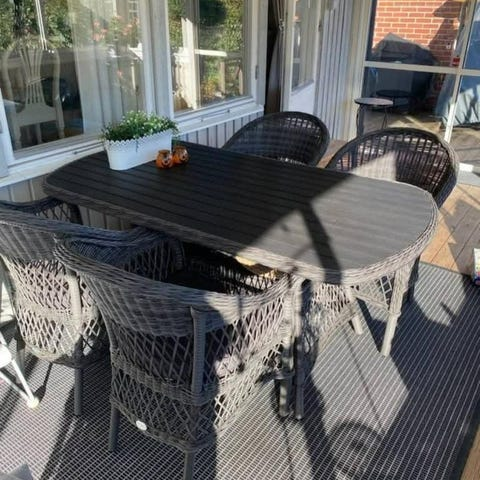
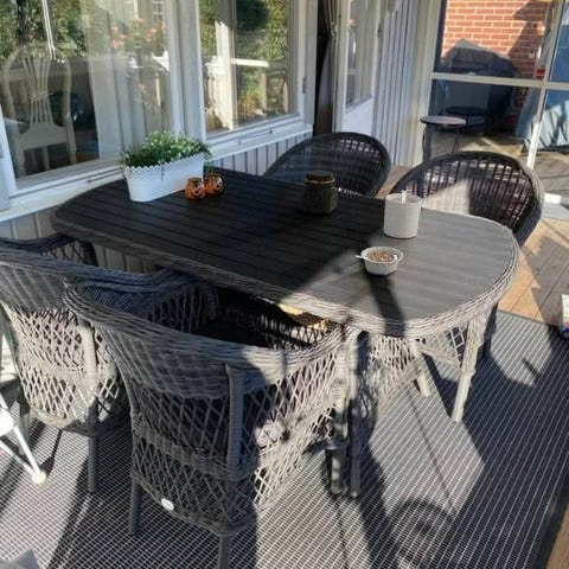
+ candle [383,190,423,239]
+ jar [299,168,339,215]
+ legume [353,245,404,276]
